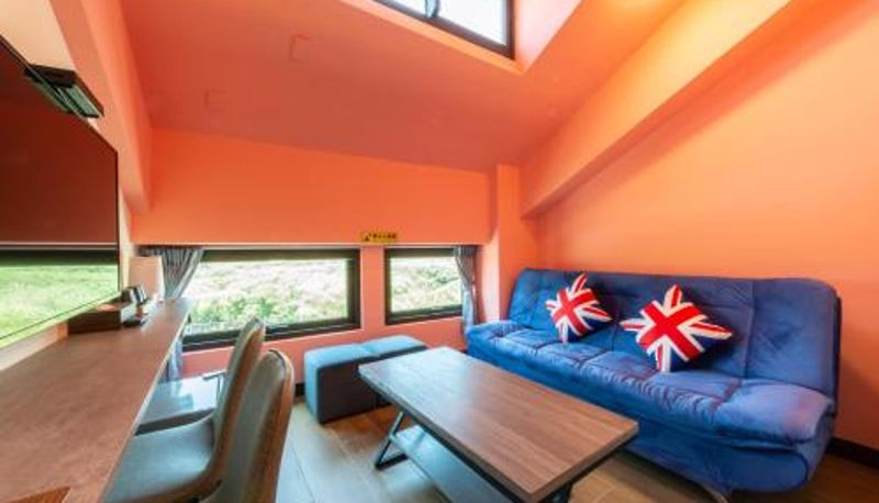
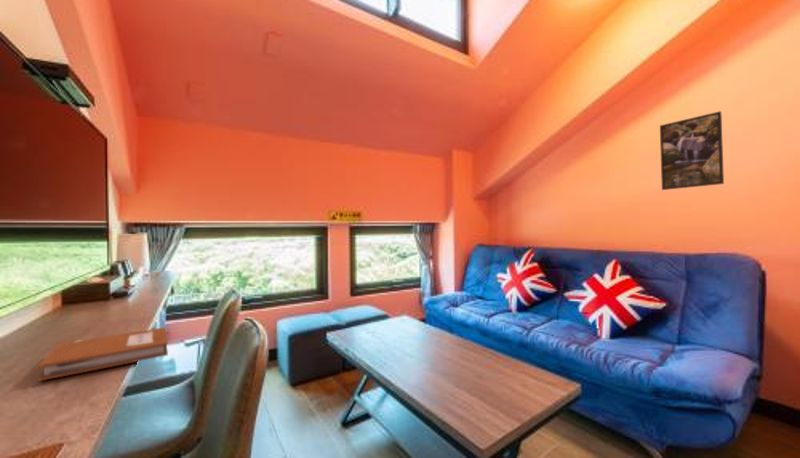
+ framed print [659,110,725,191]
+ notebook [37,326,172,382]
